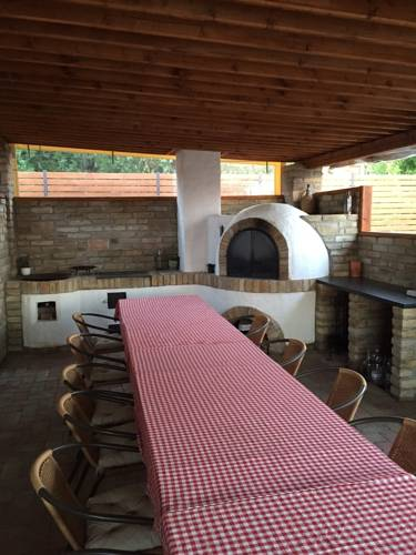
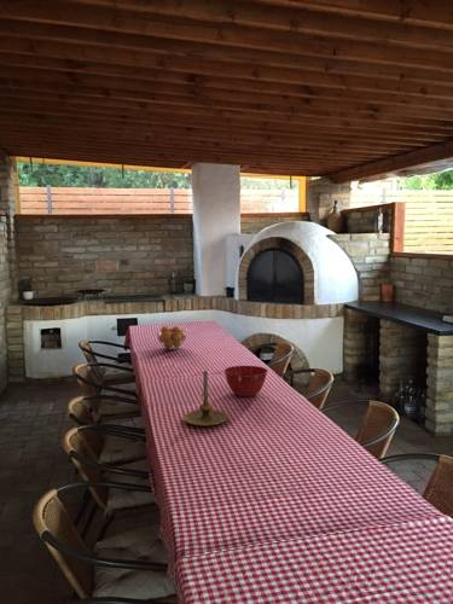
+ mixing bowl [222,365,268,397]
+ candle holder [182,370,230,428]
+ fruit basket [155,325,188,350]
